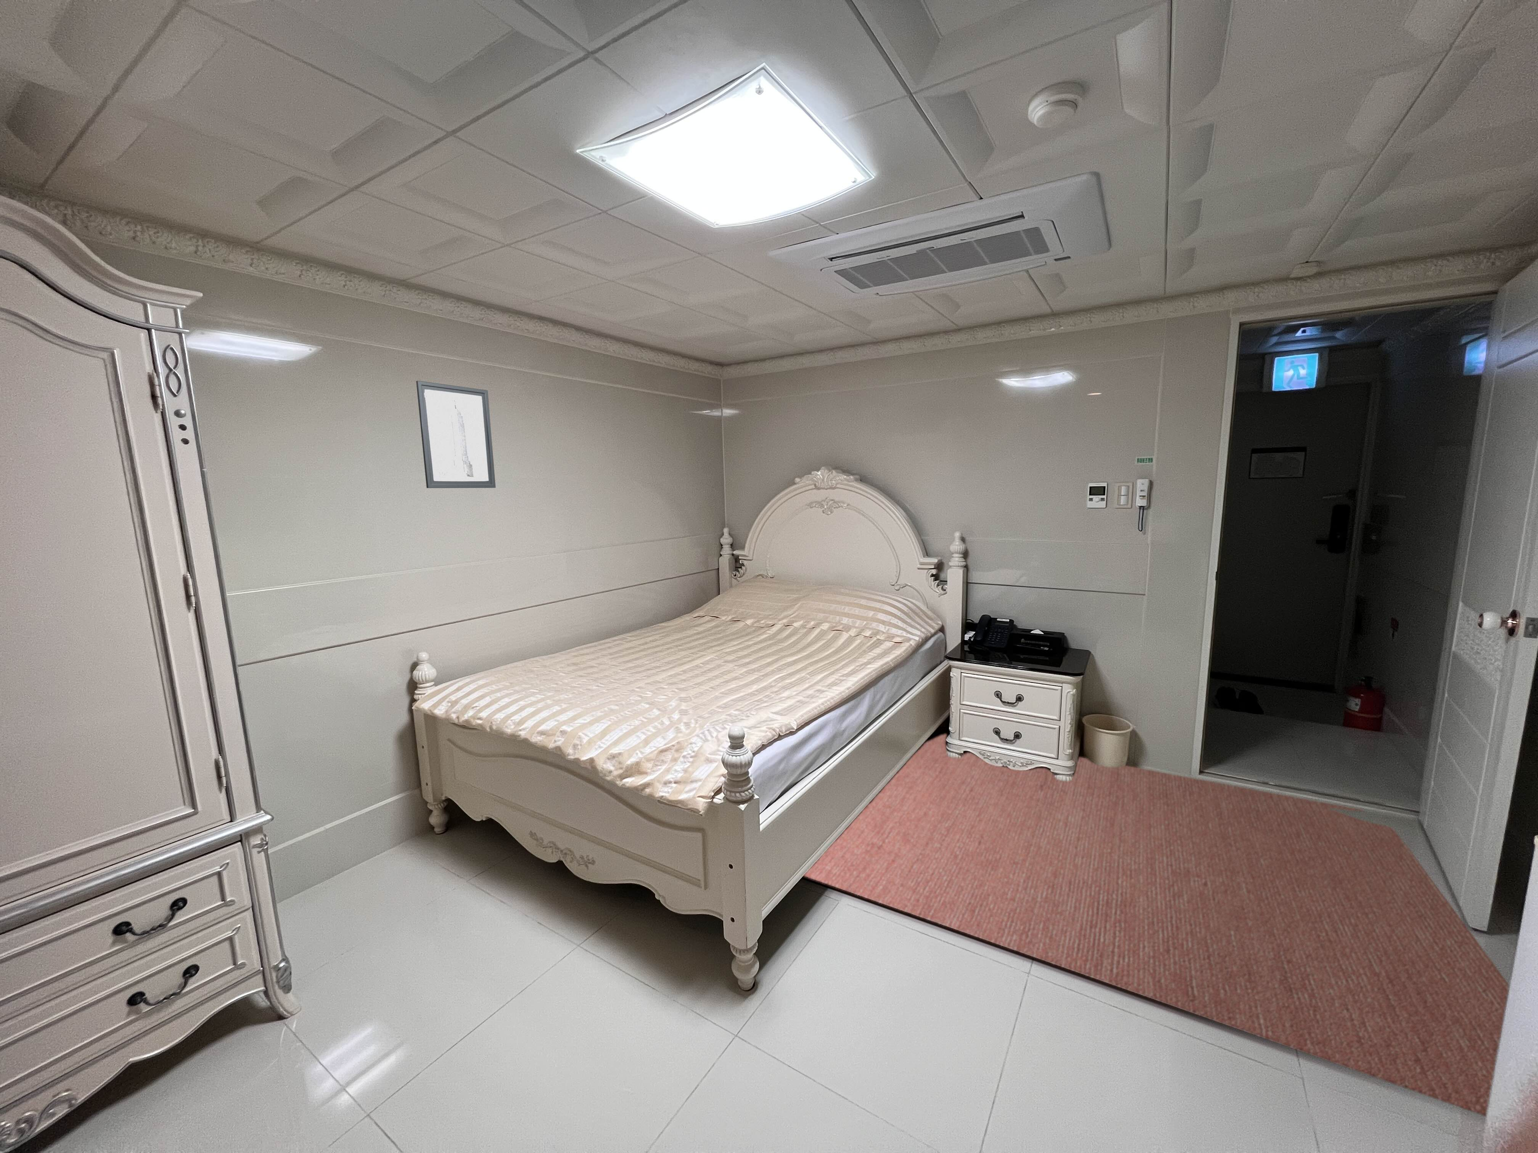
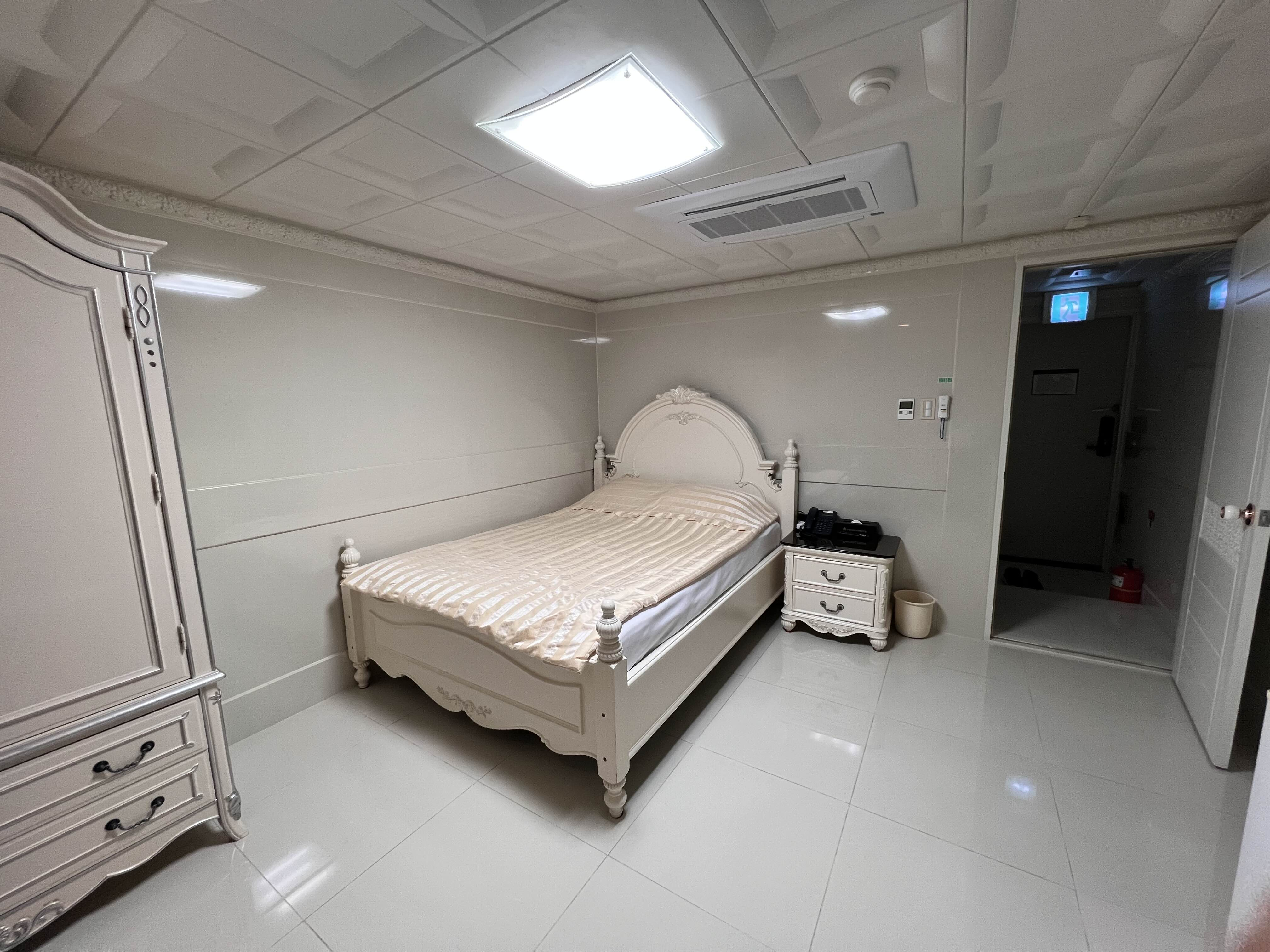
- rug [803,734,1509,1117]
- wall art [415,380,495,488]
